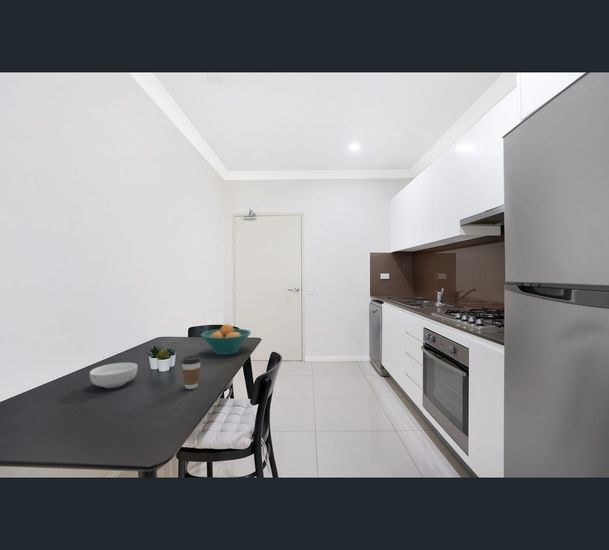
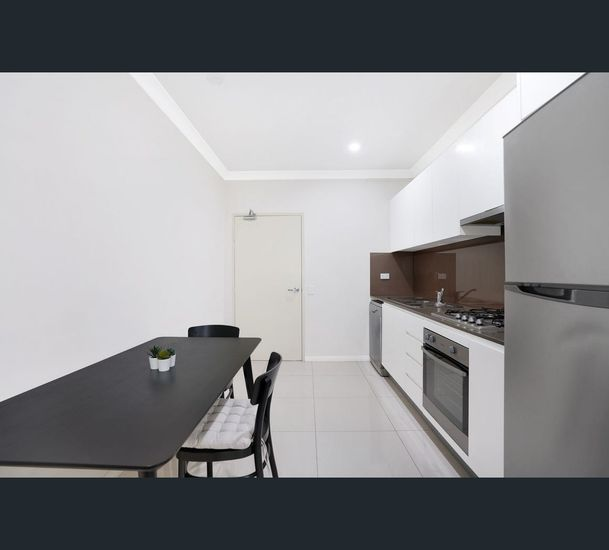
- coffee cup [181,355,202,390]
- fruit bowl [200,323,252,356]
- cereal bowl [89,362,139,389]
